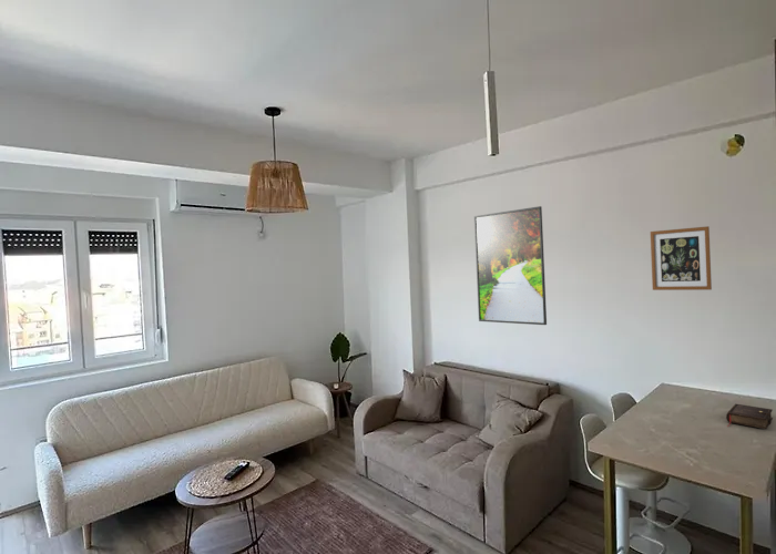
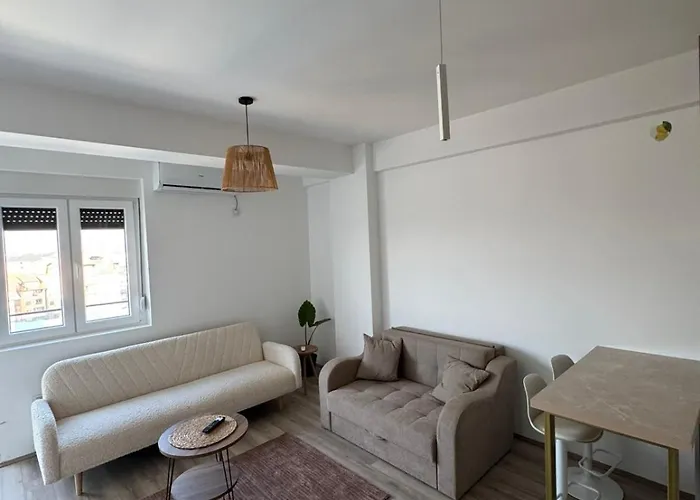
- wall art [650,225,713,291]
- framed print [473,205,548,326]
- book [725,402,774,430]
